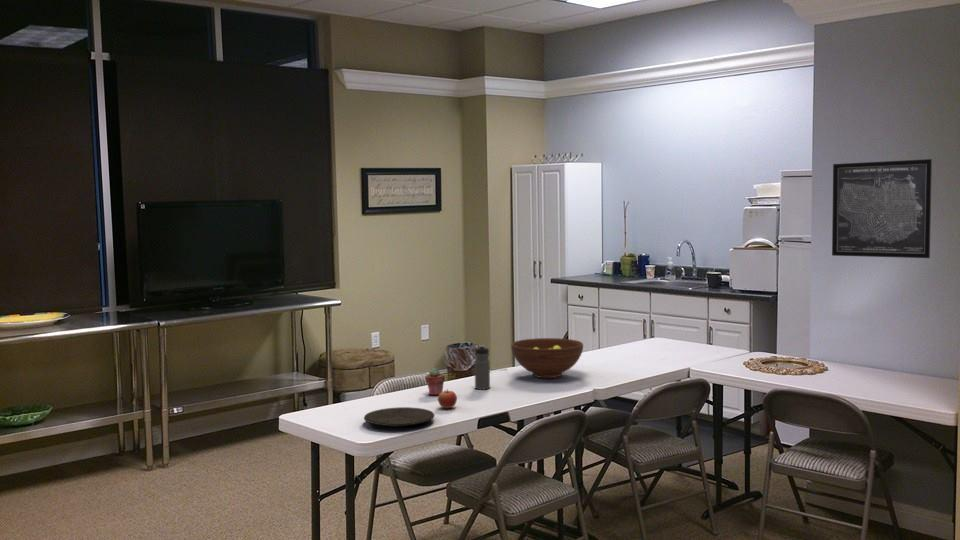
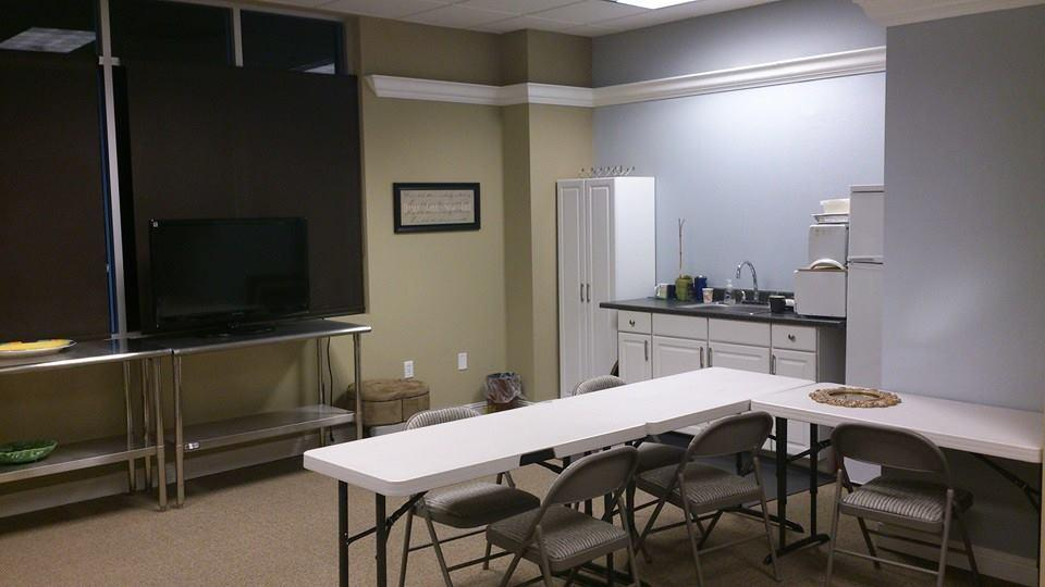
- apple [437,388,458,409]
- wall art [831,158,933,259]
- plate [363,406,436,428]
- potted succulent [424,367,446,396]
- water bottle [473,344,491,391]
- fruit bowl [510,337,584,379]
